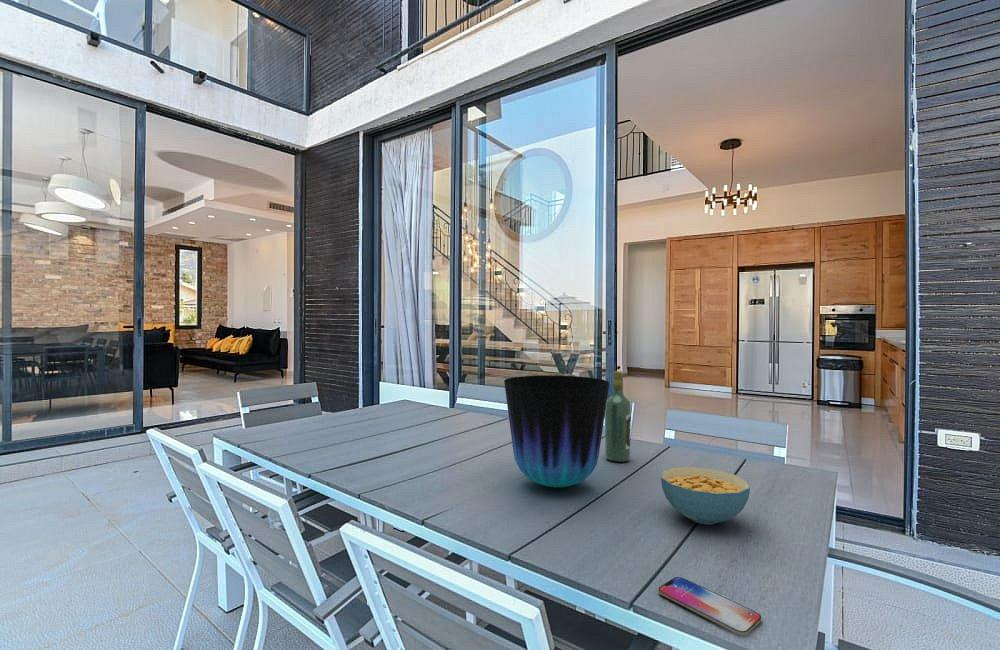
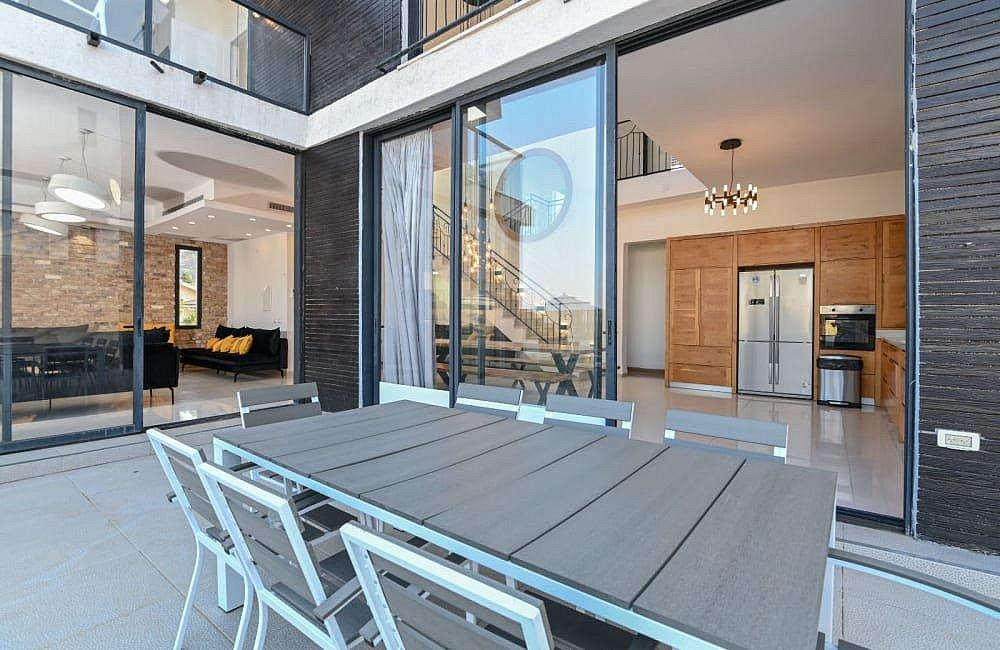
- smartphone [658,576,762,636]
- cereal bowl [660,466,751,526]
- vase [503,374,610,488]
- wine bottle [604,370,632,463]
